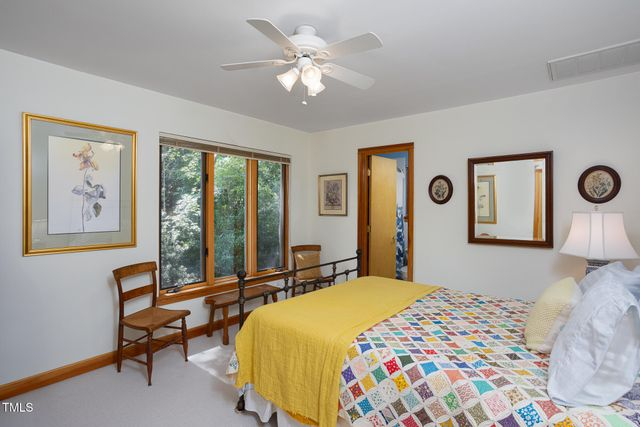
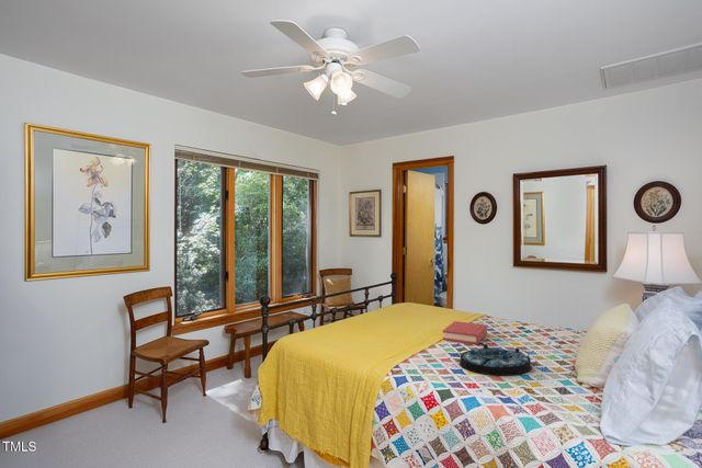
+ hardback book [442,320,488,345]
+ serving tray [458,343,533,377]
